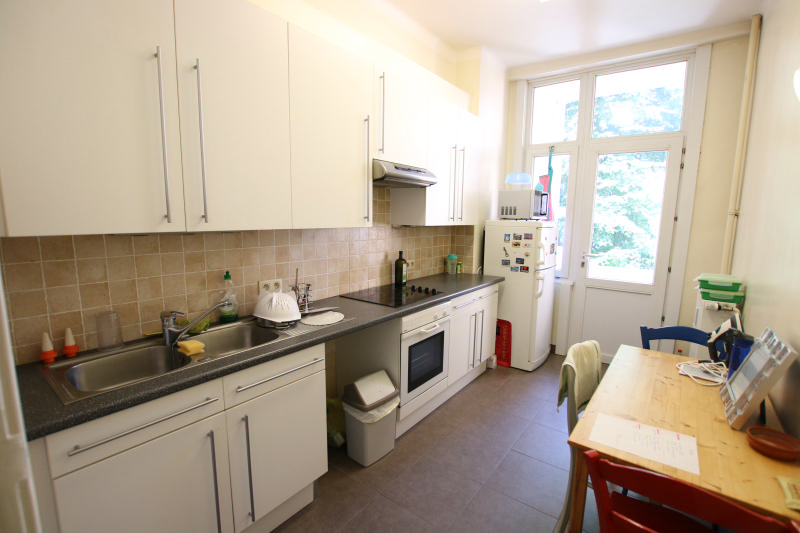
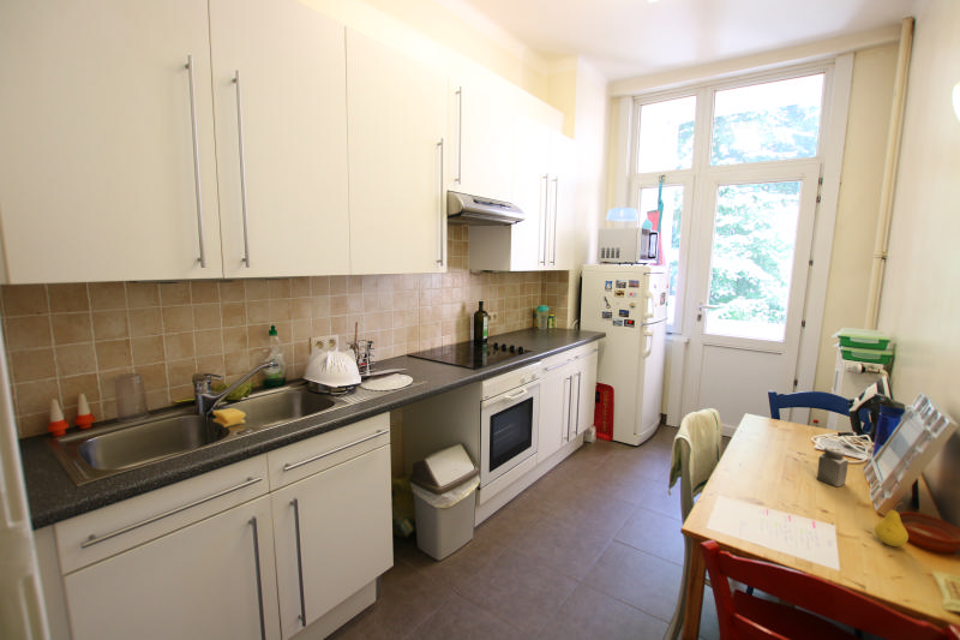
+ salt shaker [816,445,850,488]
+ fruit [874,501,910,548]
